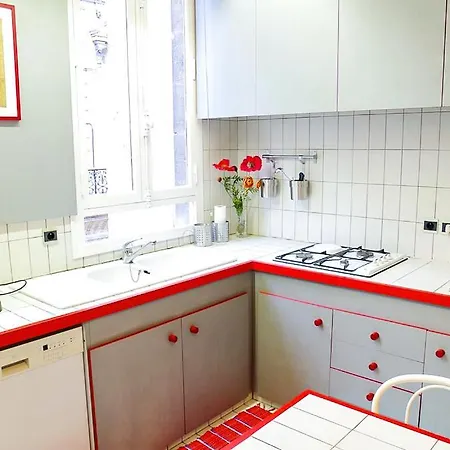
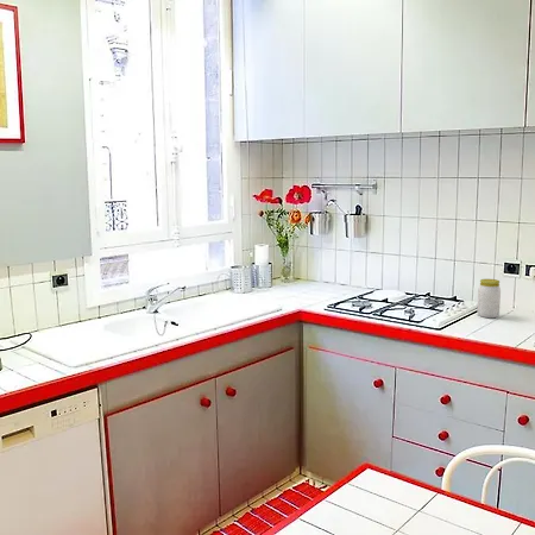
+ jar [477,278,502,319]
